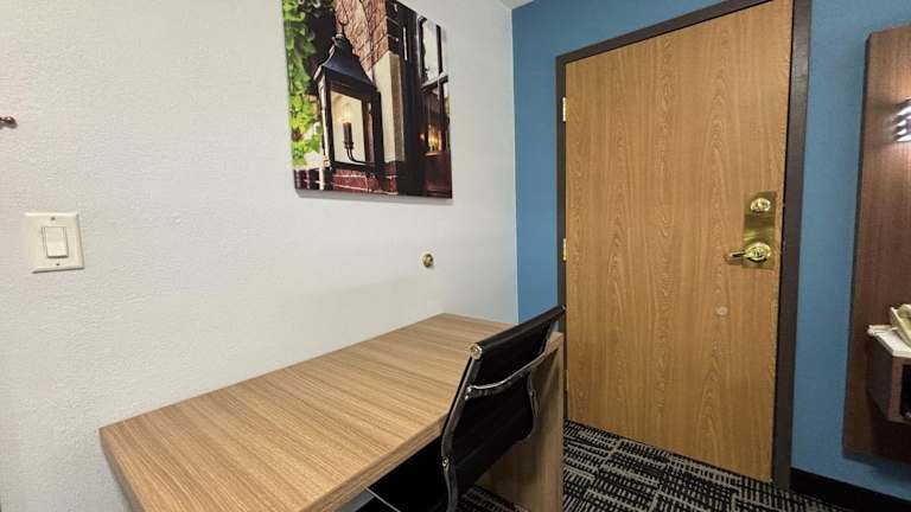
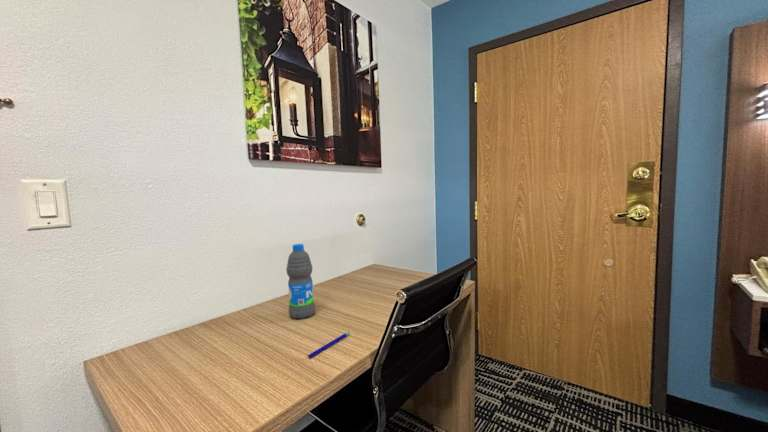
+ pen [307,331,351,359]
+ water bottle [285,243,316,320]
